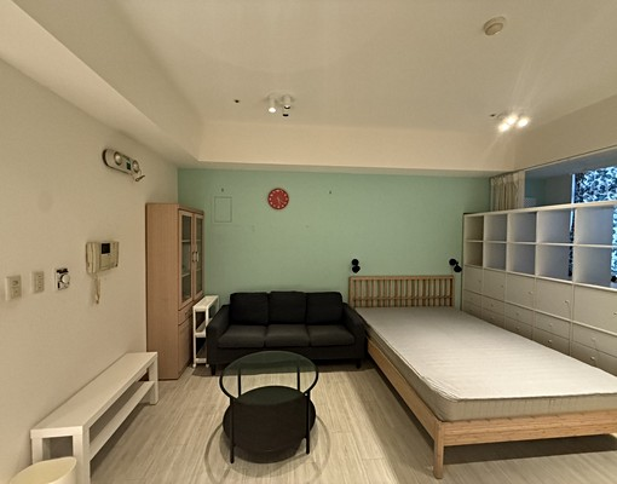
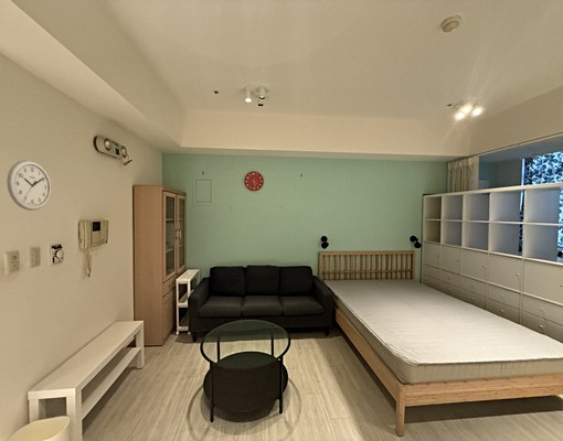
+ wall clock [6,159,52,212]
